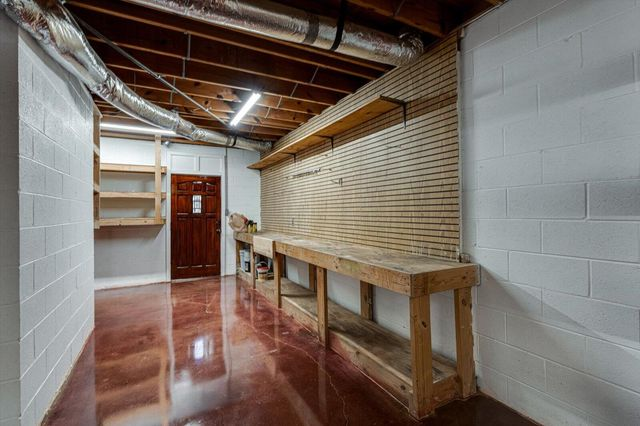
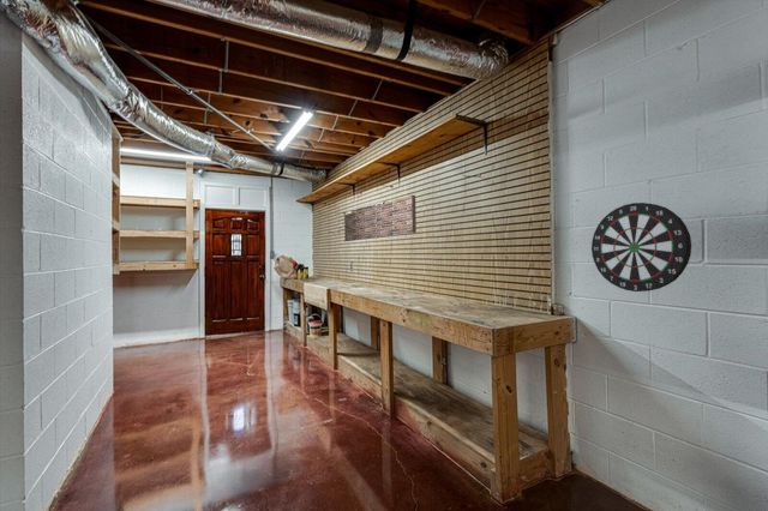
+ wooden board [343,194,418,242]
+ dartboard [590,202,692,293]
